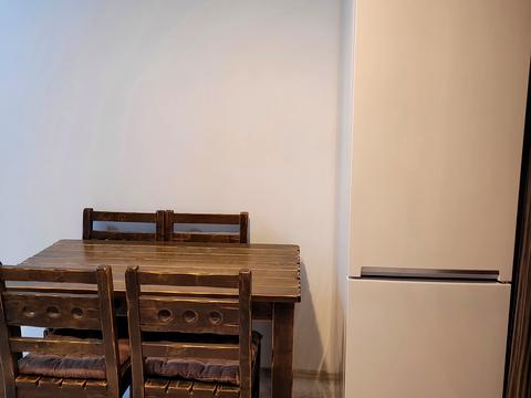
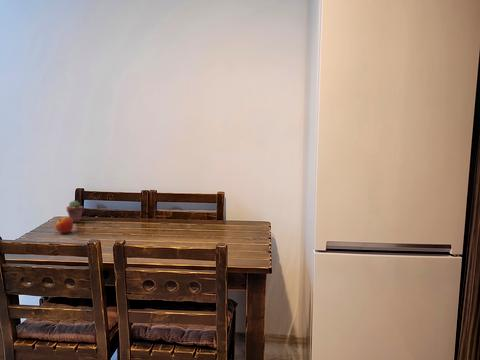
+ potted succulent [66,199,85,223]
+ apple [54,216,74,234]
